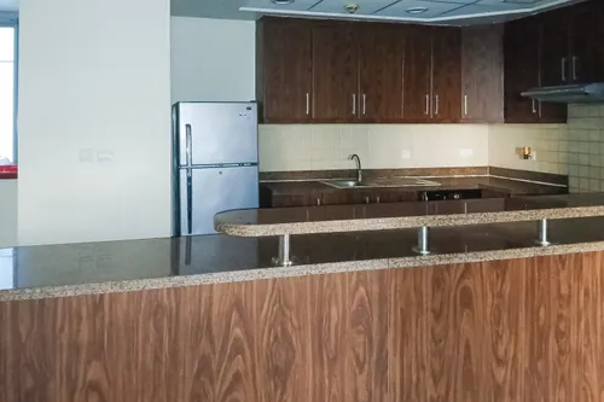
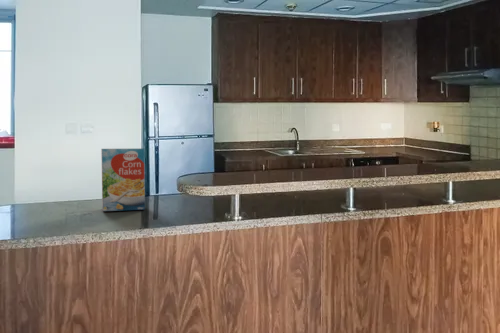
+ cereal box [100,148,146,212]
